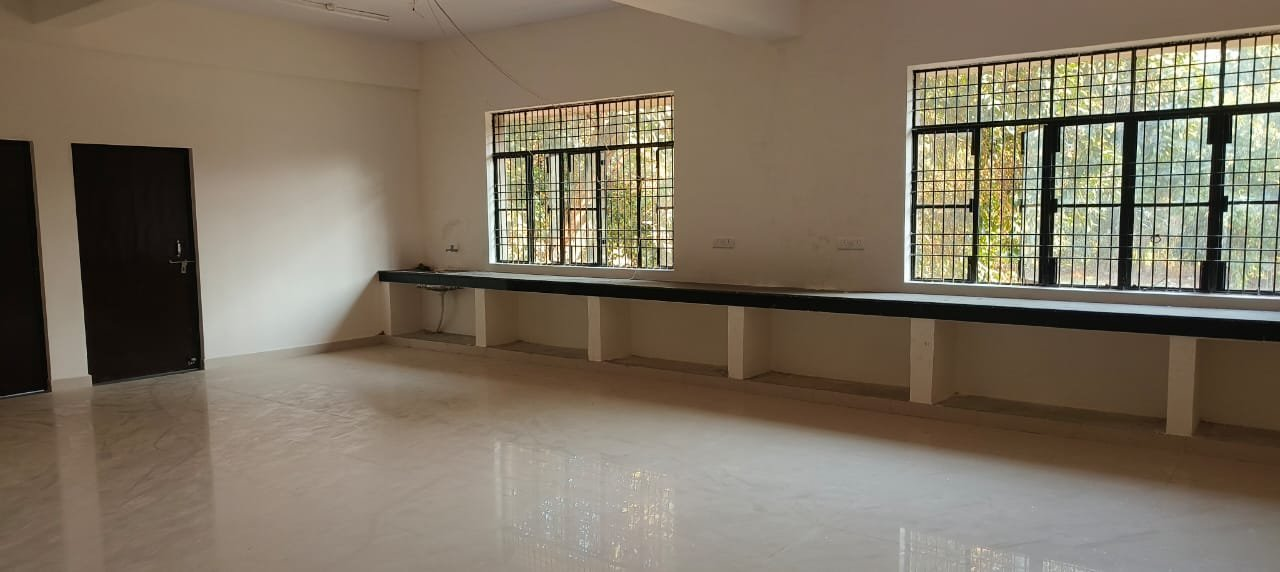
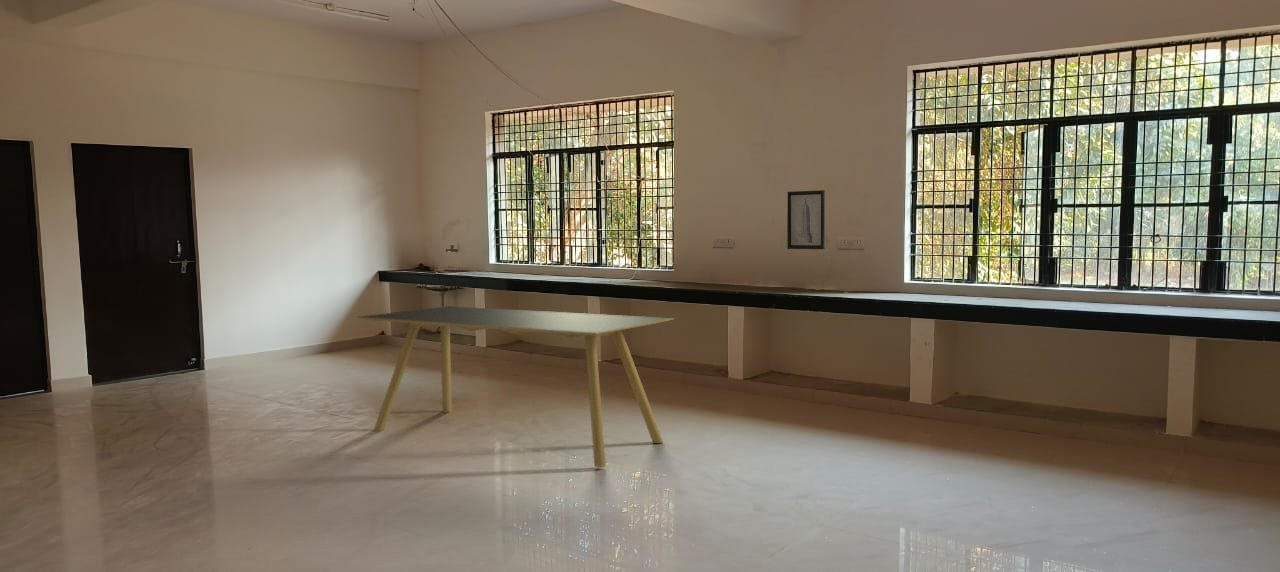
+ dining table [355,305,675,469]
+ wall art [786,189,826,250]
